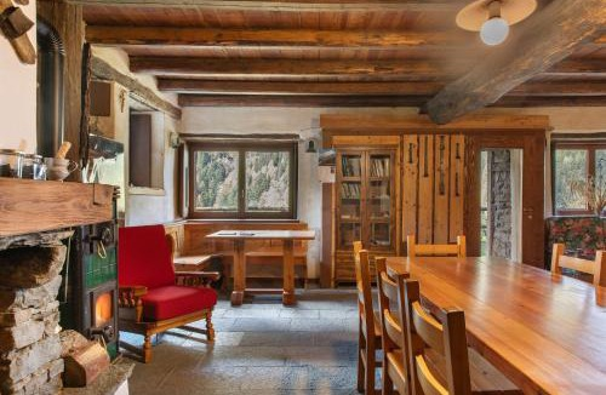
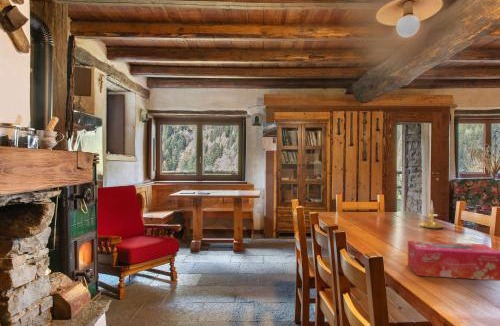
+ candle holder [419,200,445,230]
+ tissue box [407,240,500,282]
